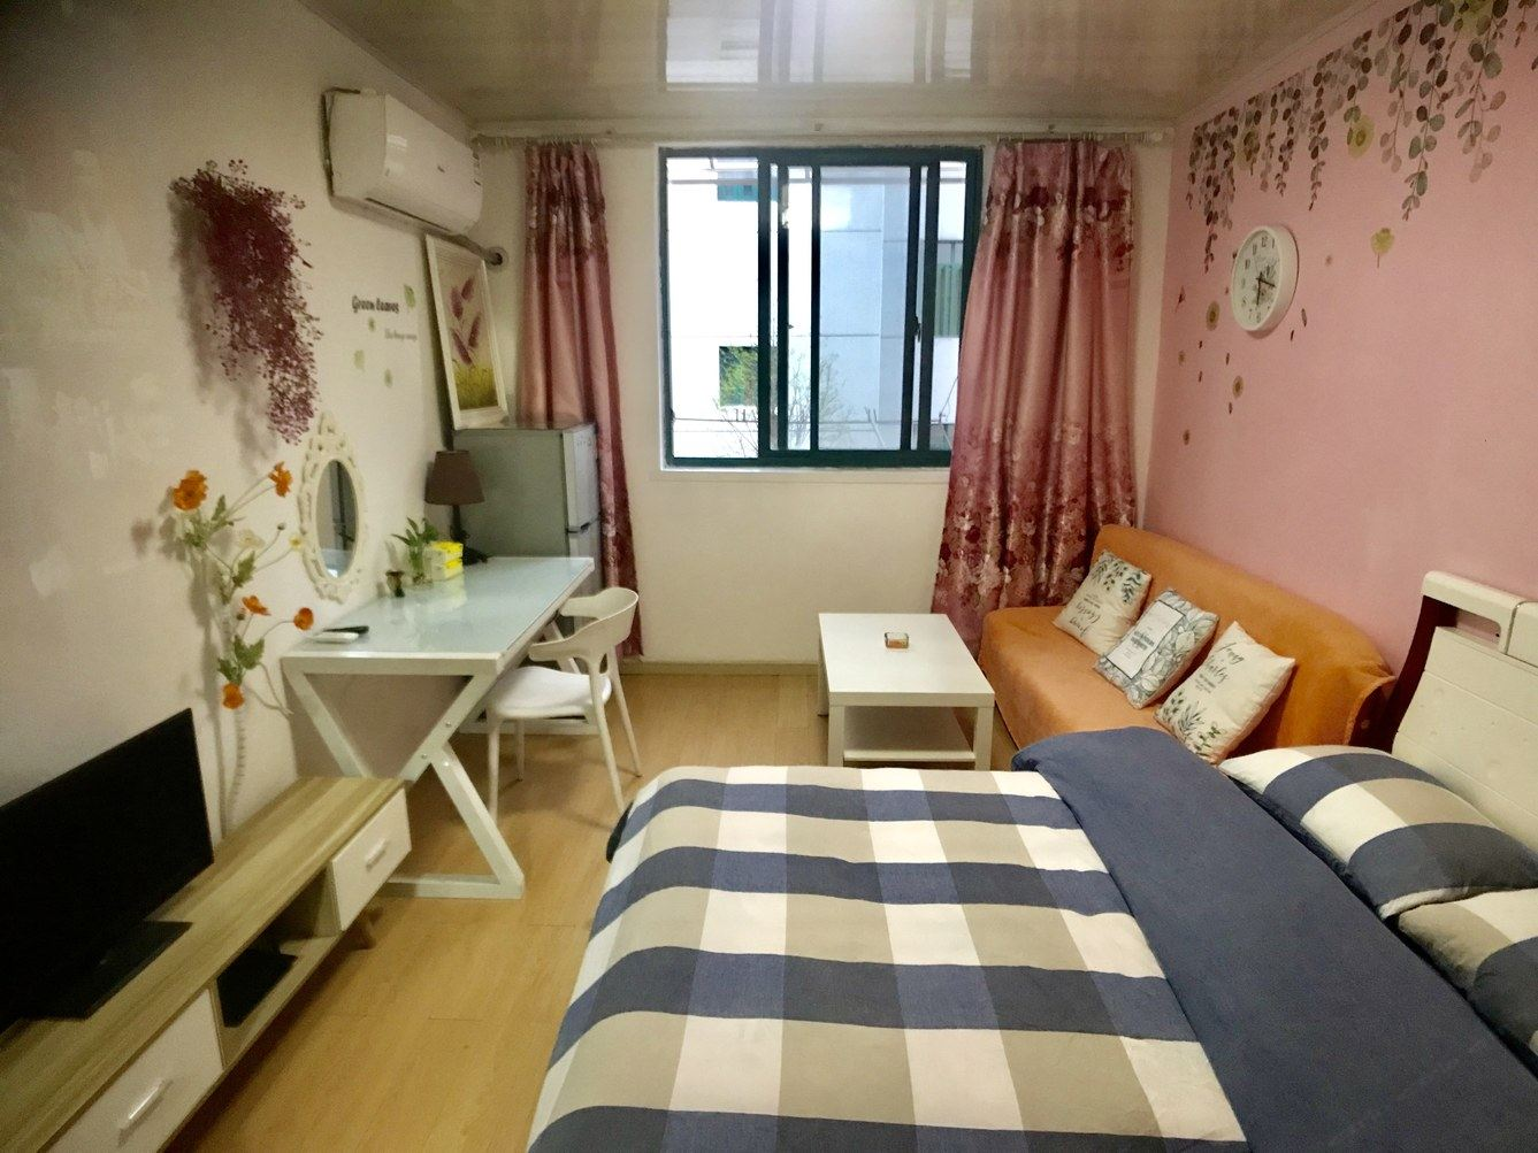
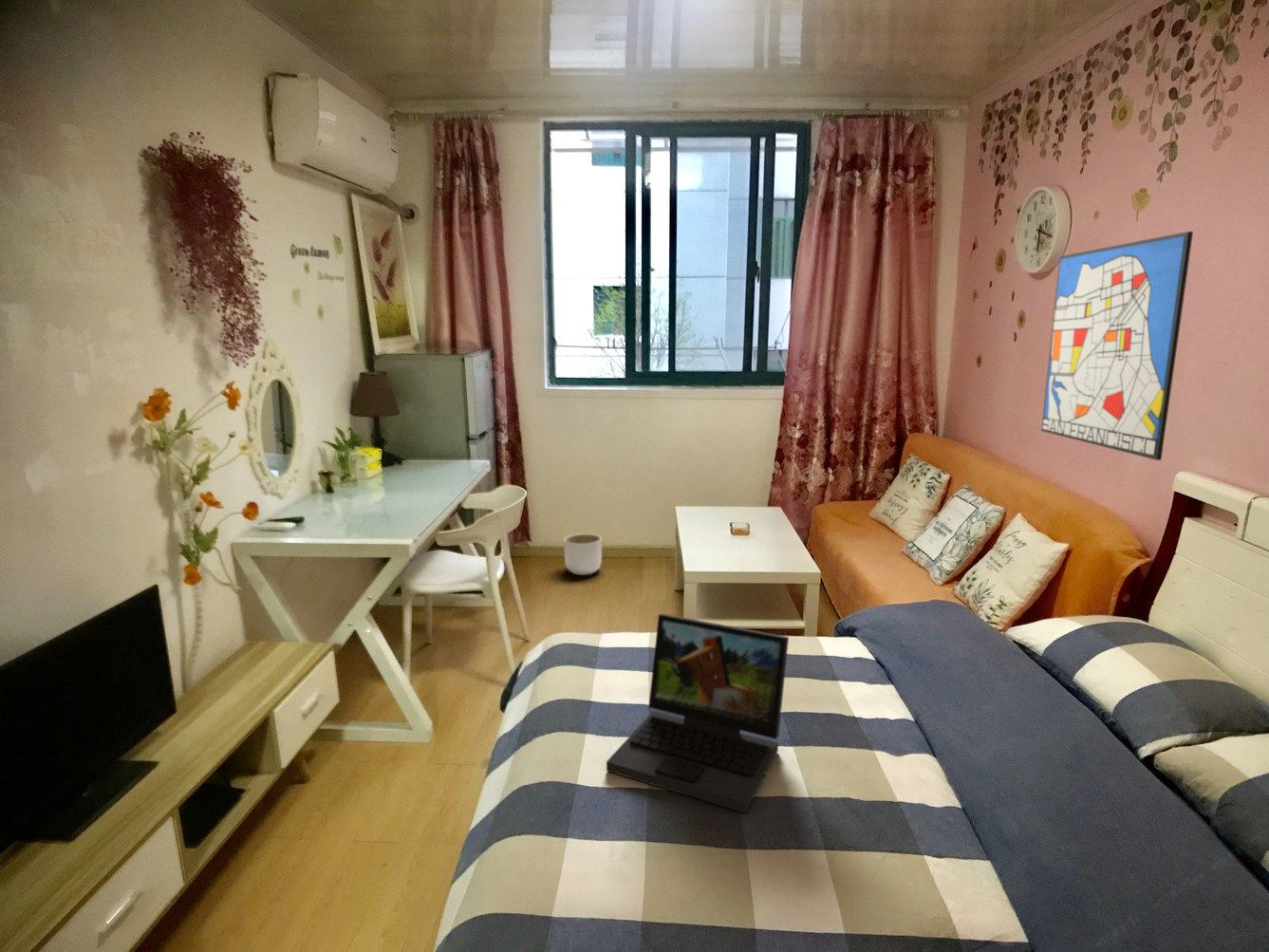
+ planter [563,532,603,576]
+ laptop [606,613,790,814]
+ wall art [1040,231,1194,461]
